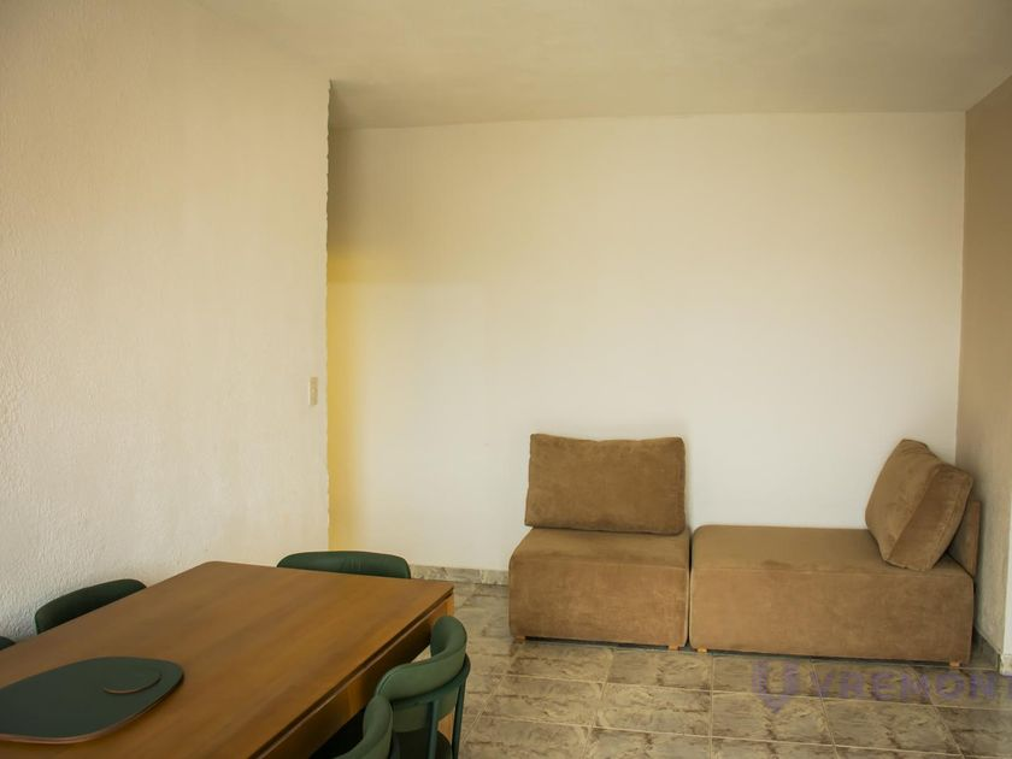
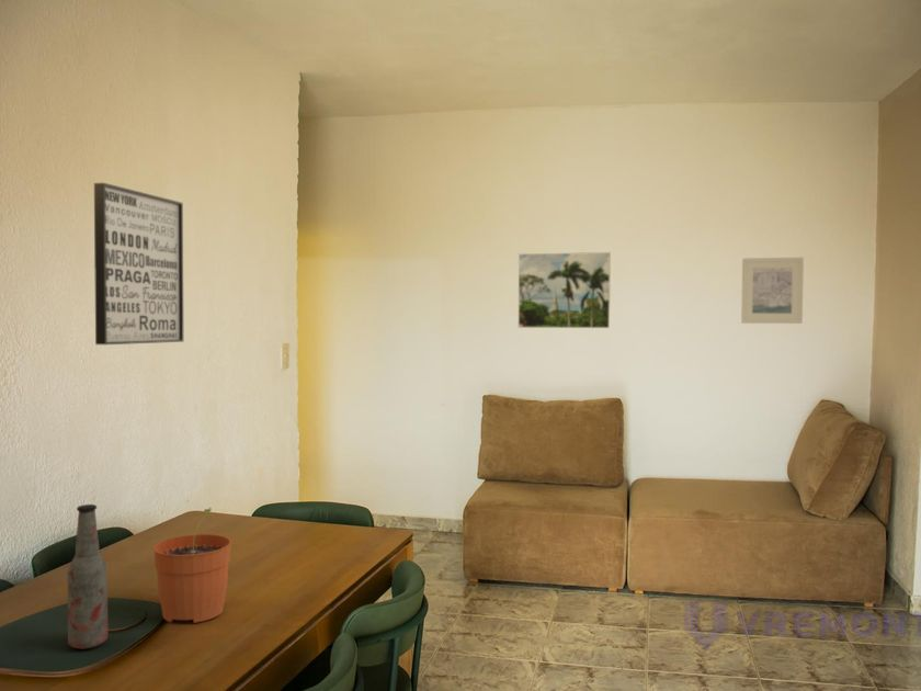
+ plant pot [152,507,232,624]
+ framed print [518,251,612,329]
+ bottle [67,503,110,650]
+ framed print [740,257,805,325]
+ wall art [93,182,185,346]
